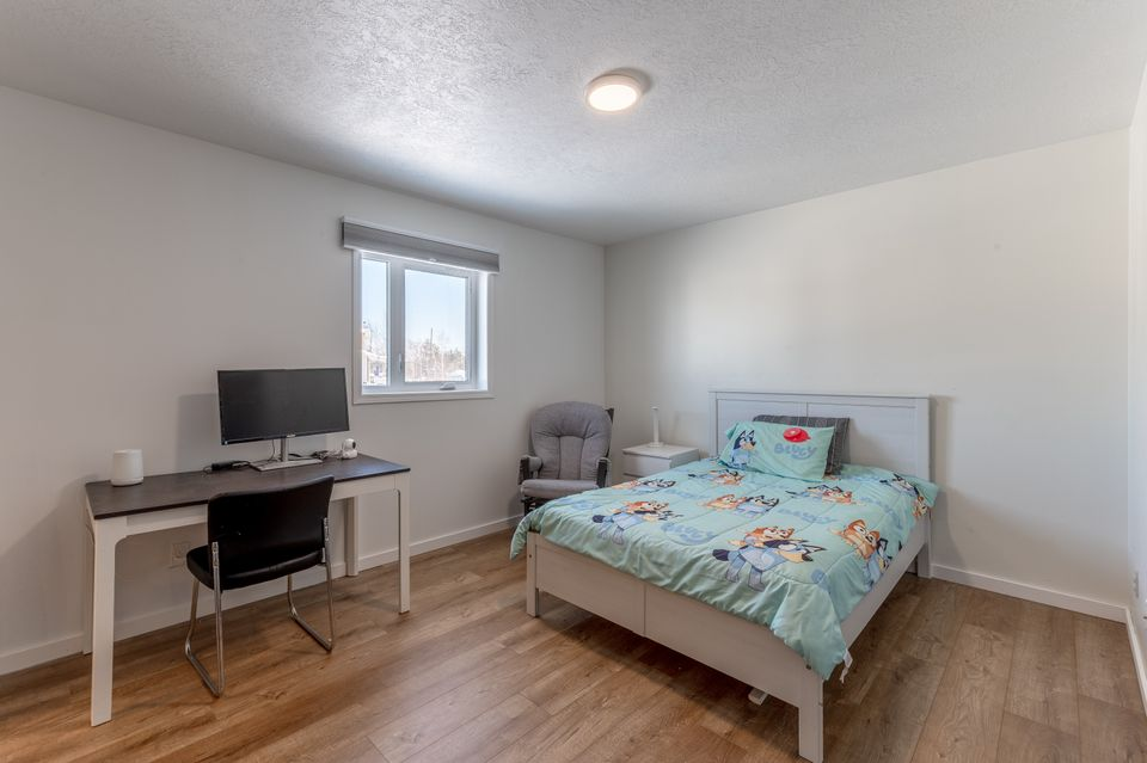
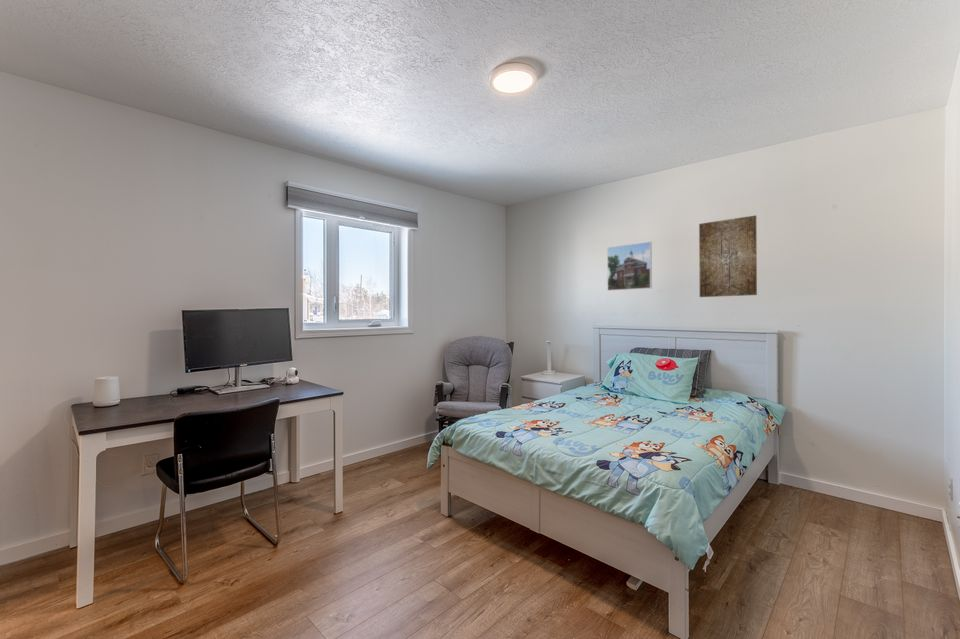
+ wall art [698,214,758,298]
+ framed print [606,241,653,292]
